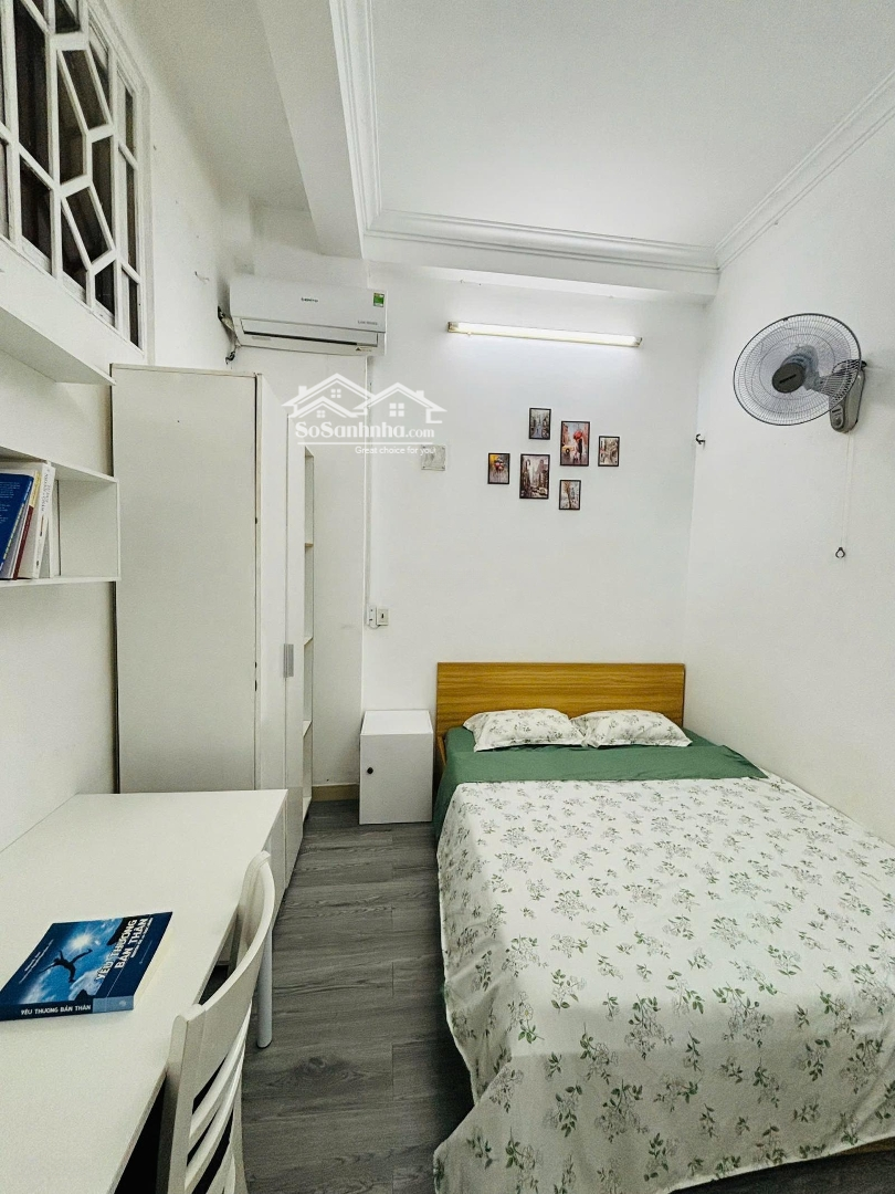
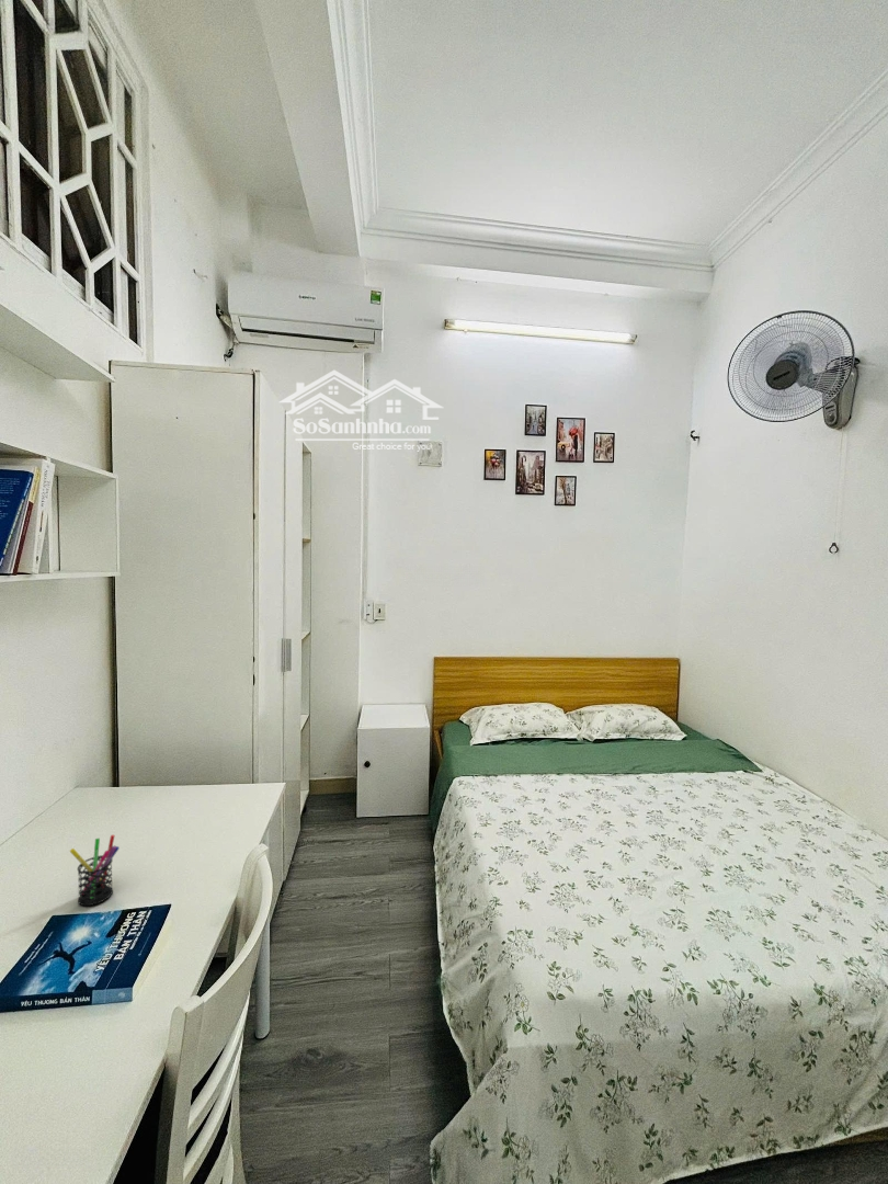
+ pen holder [69,834,121,907]
